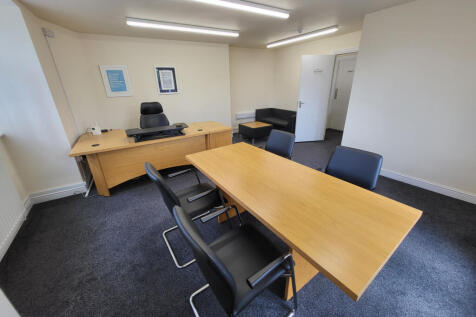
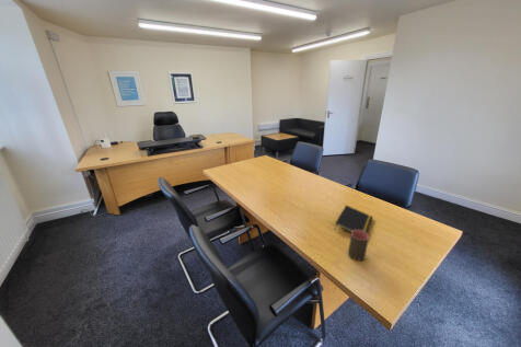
+ notepad [334,204,374,234]
+ cup [347,230,370,262]
